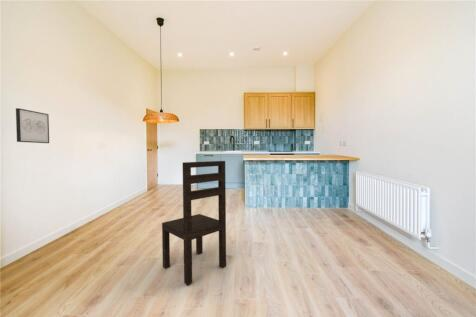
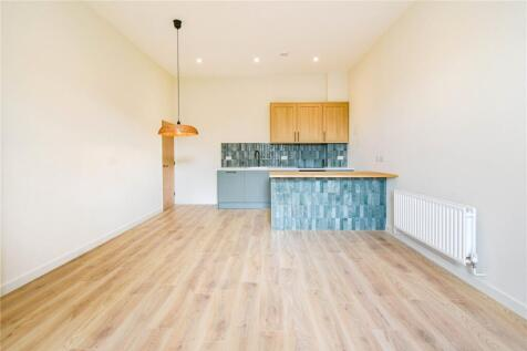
- chair [161,160,227,286]
- wall art [15,107,50,144]
